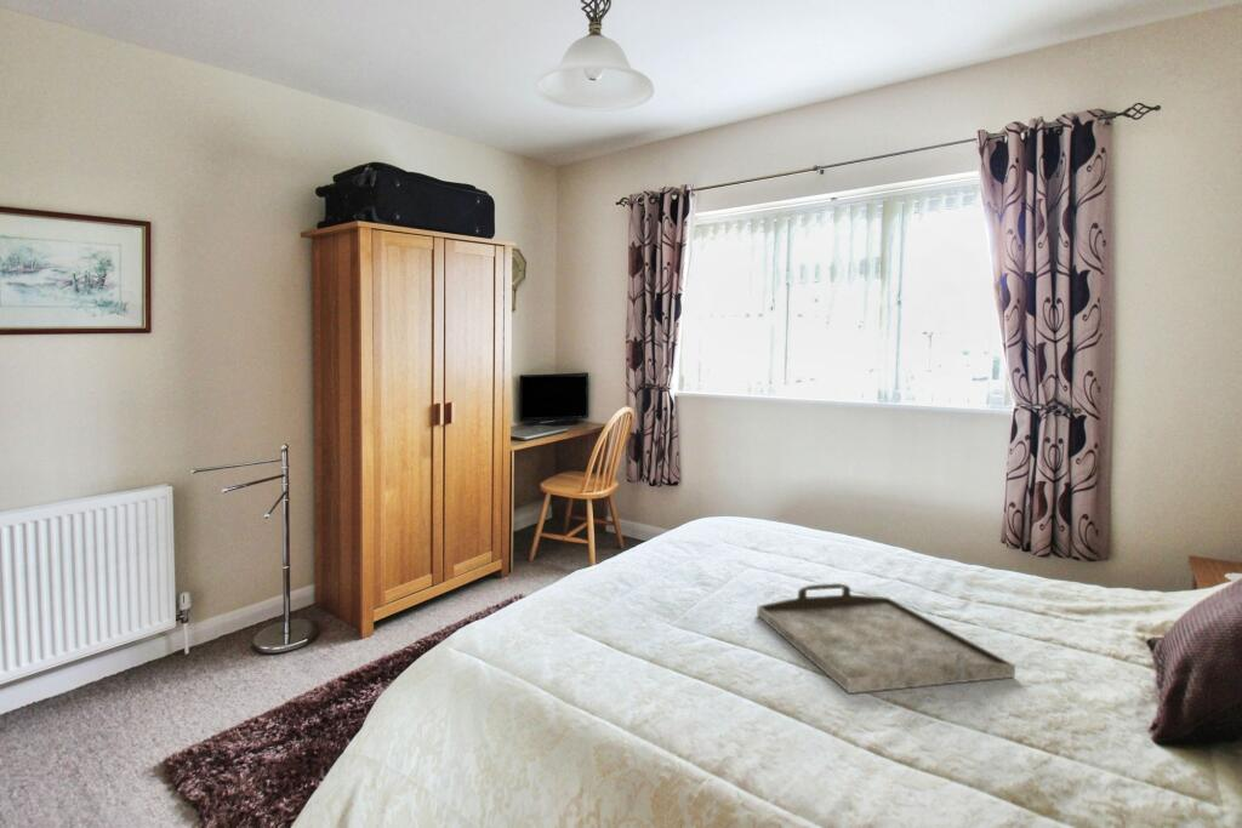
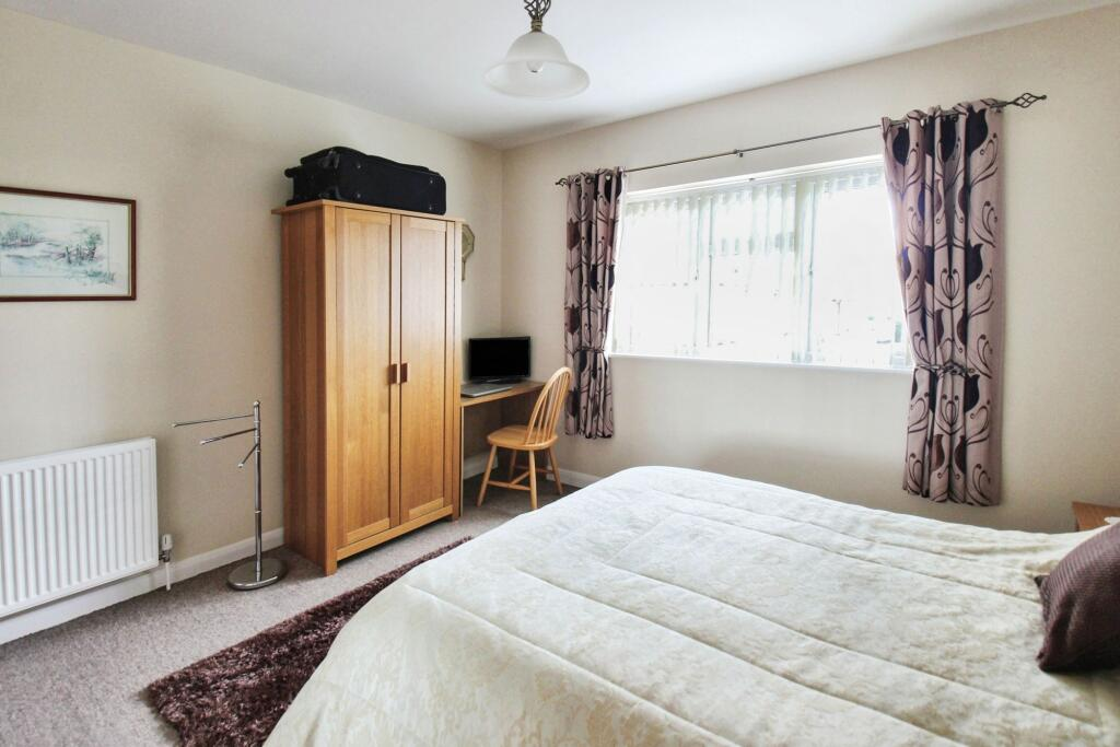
- serving tray [756,582,1016,695]
